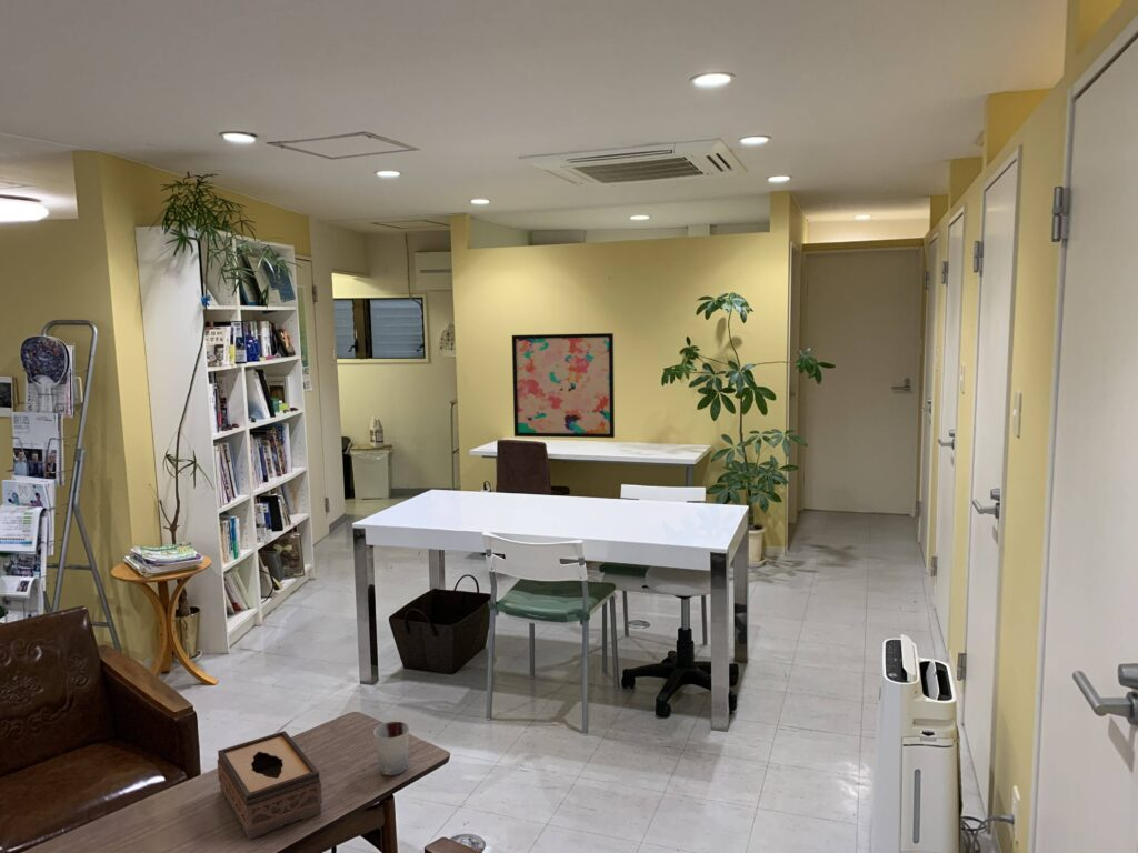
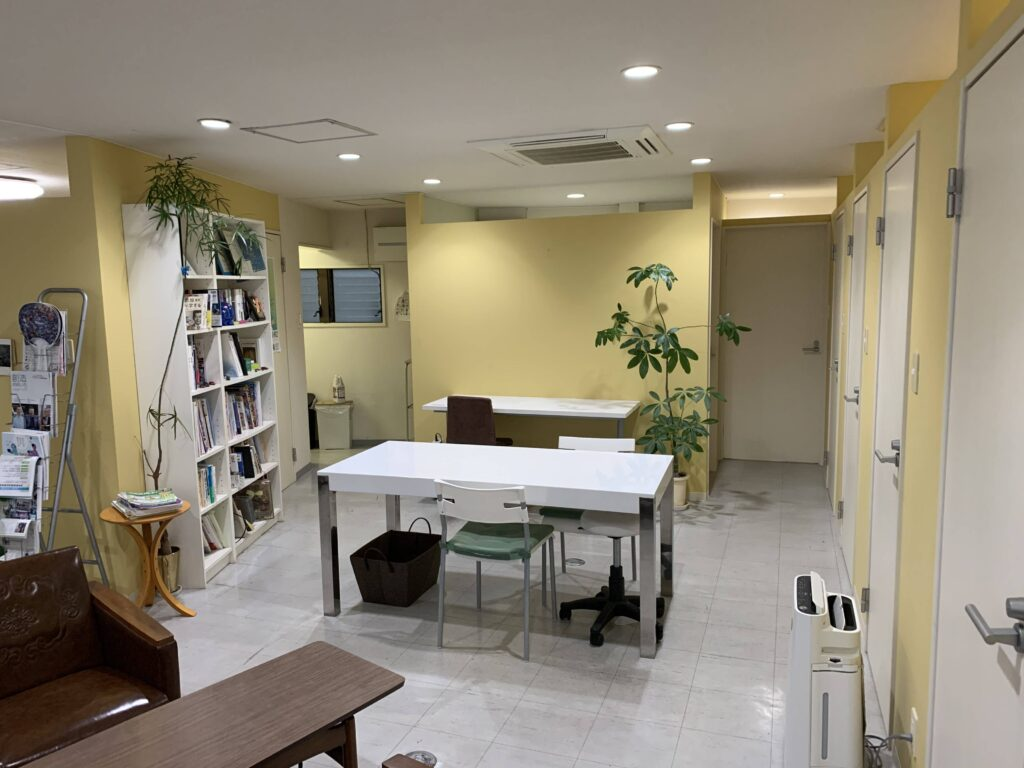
- cup [372,721,410,776]
- wall art [511,332,616,439]
- tissue box [217,730,323,841]
